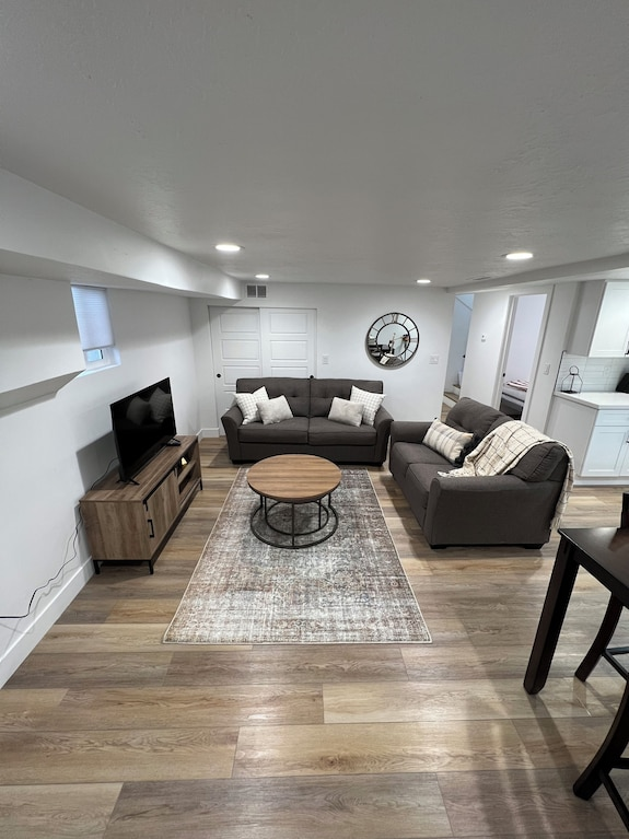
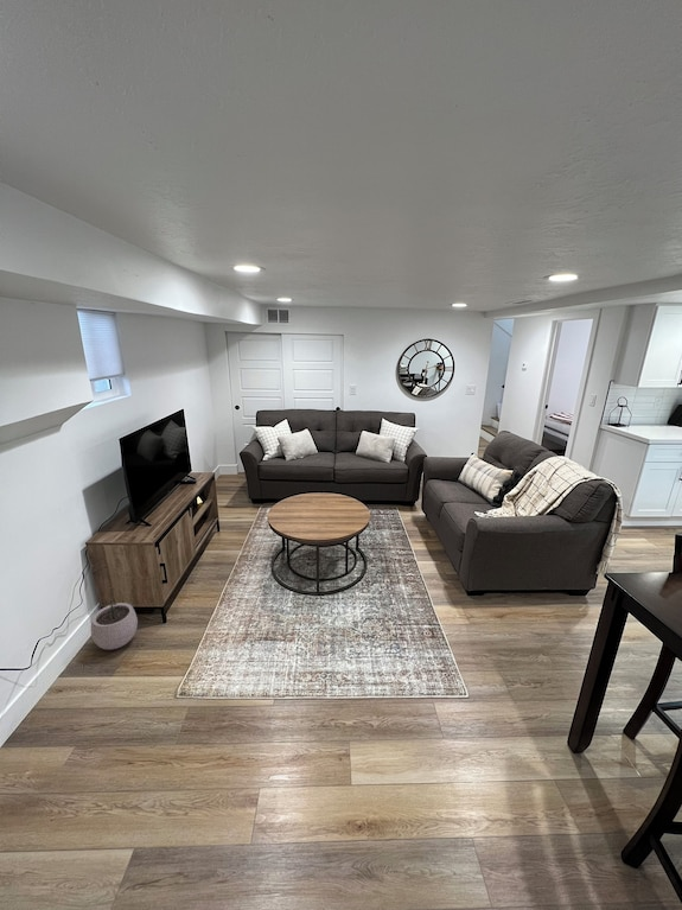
+ plant pot [90,599,139,650]
